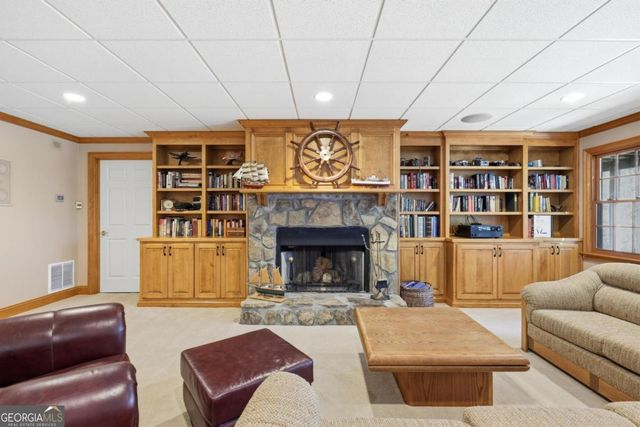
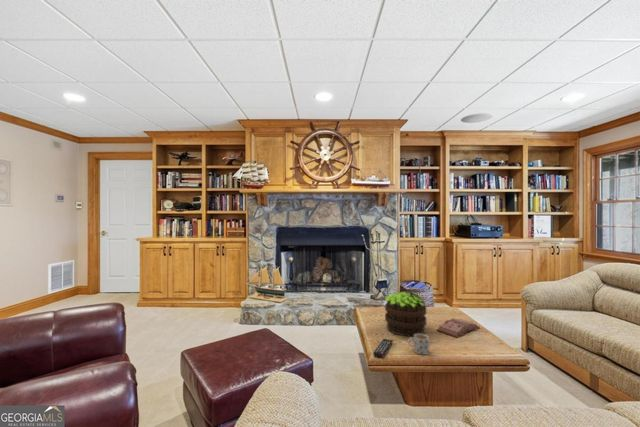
+ remote control [372,338,394,359]
+ mug [407,333,430,356]
+ potted plant [384,291,428,337]
+ hardback book [436,317,481,339]
